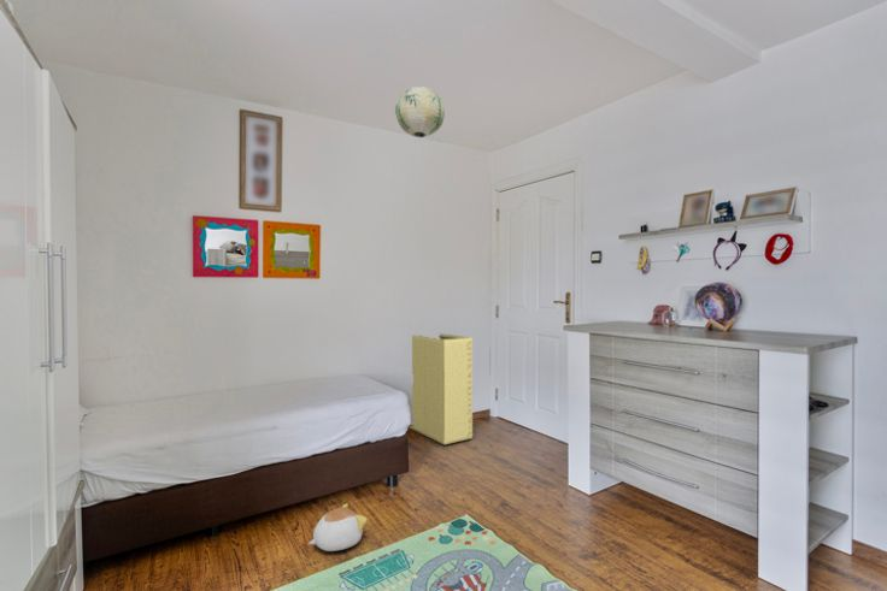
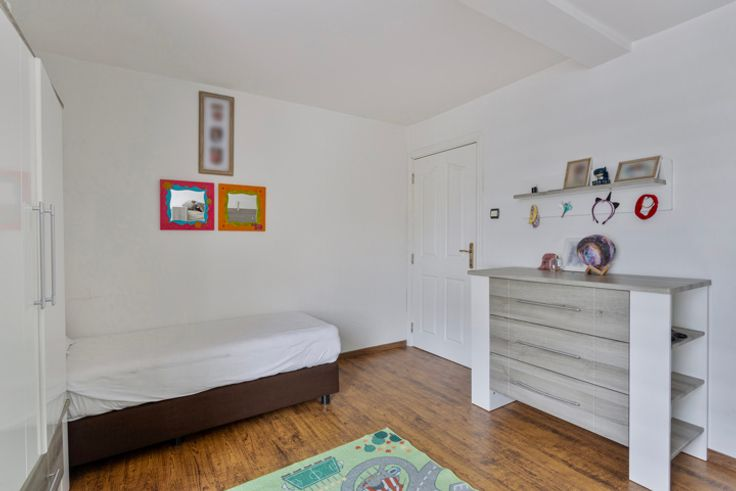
- plush toy [307,502,369,552]
- paper lantern [394,85,446,138]
- laundry hamper [409,332,474,447]
